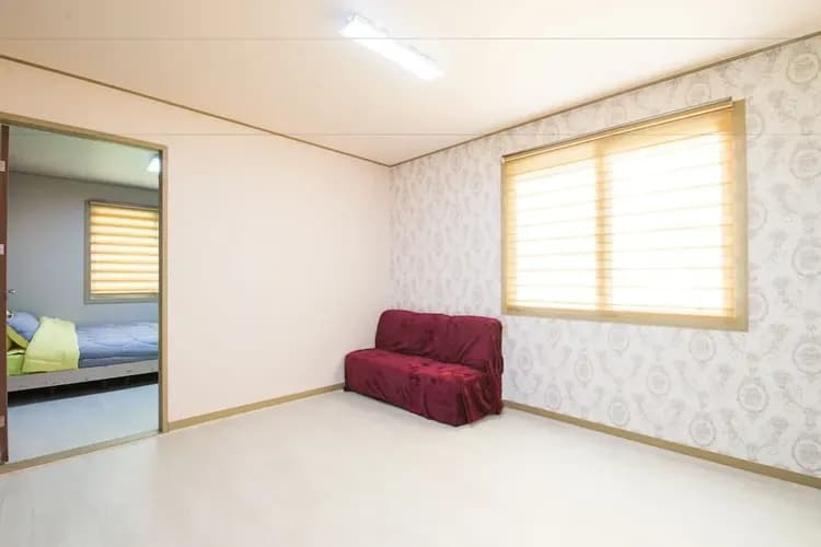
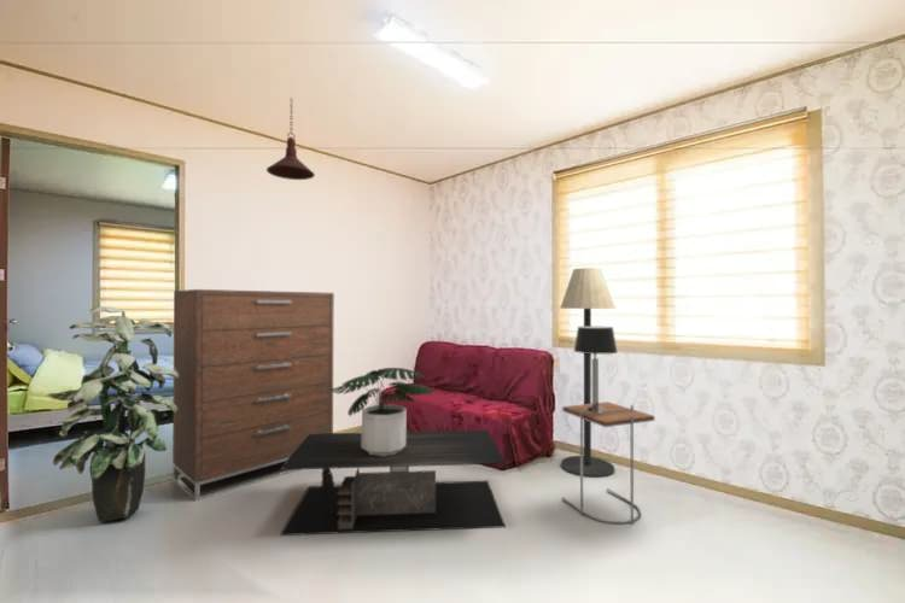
+ side table [561,400,656,526]
+ pendant light [265,96,316,181]
+ table lamp [572,326,619,412]
+ coffee table [279,429,507,537]
+ indoor plant [45,305,179,523]
+ dresser [171,288,335,502]
+ floor lamp [559,267,617,479]
+ potted plant [329,367,437,456]
